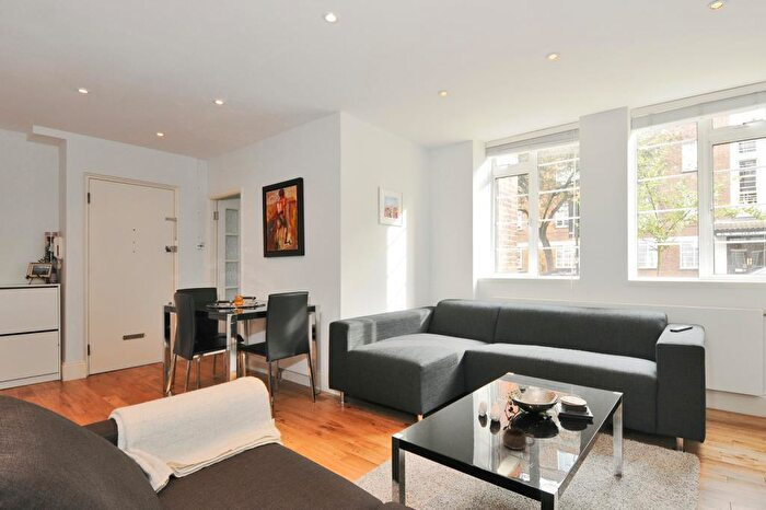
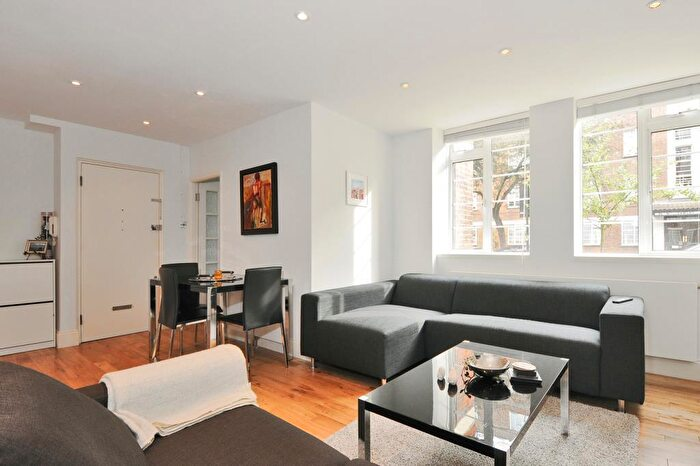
- cup [501,427,536,451]
